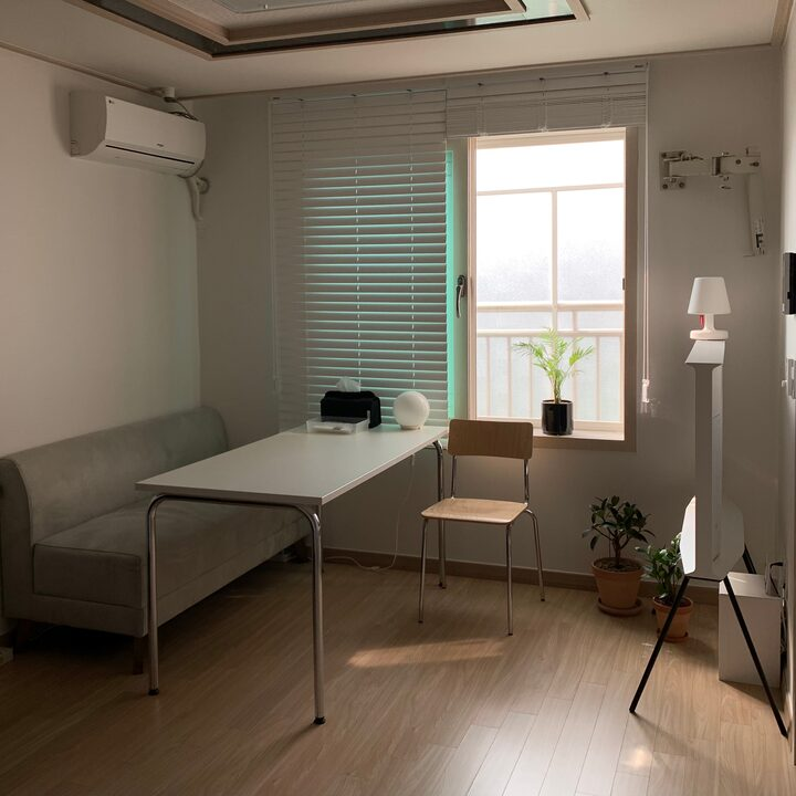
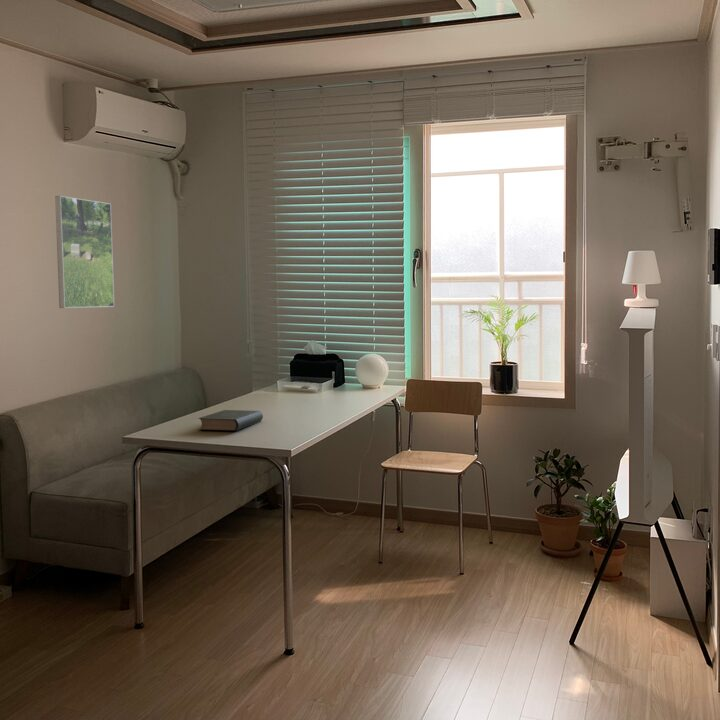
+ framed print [54,195,115,309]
+ book [197,409,264,432]
